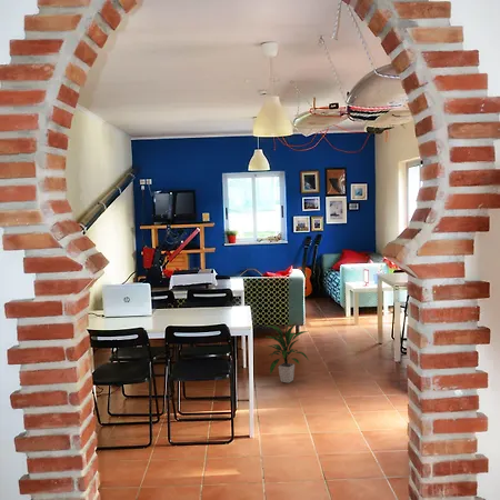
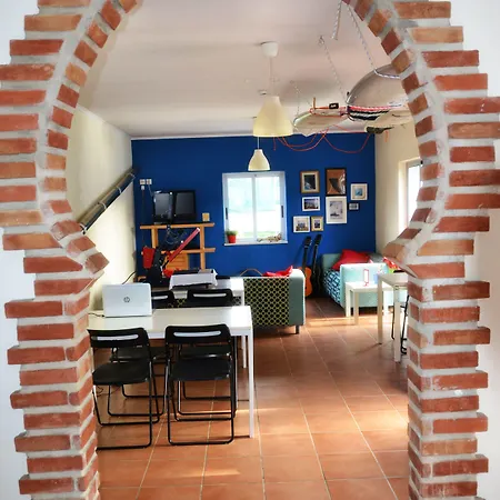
- indoor plant [266,321,309,384]
